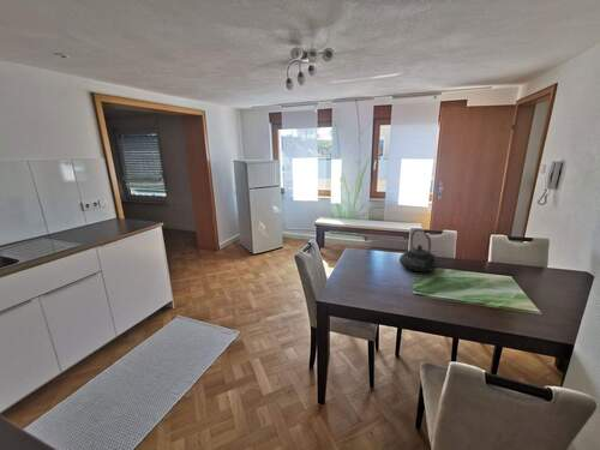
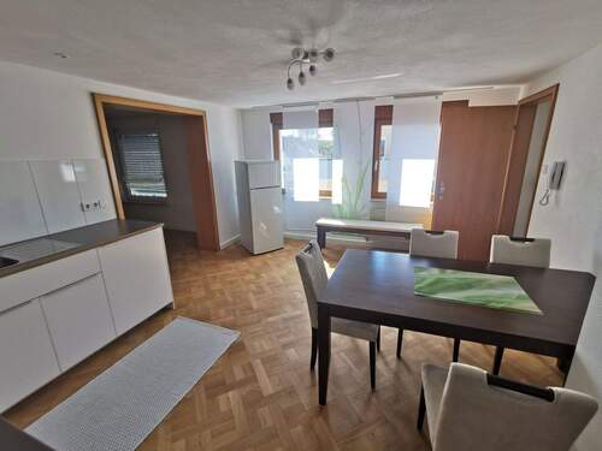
- teapot [398,228,440,272]
